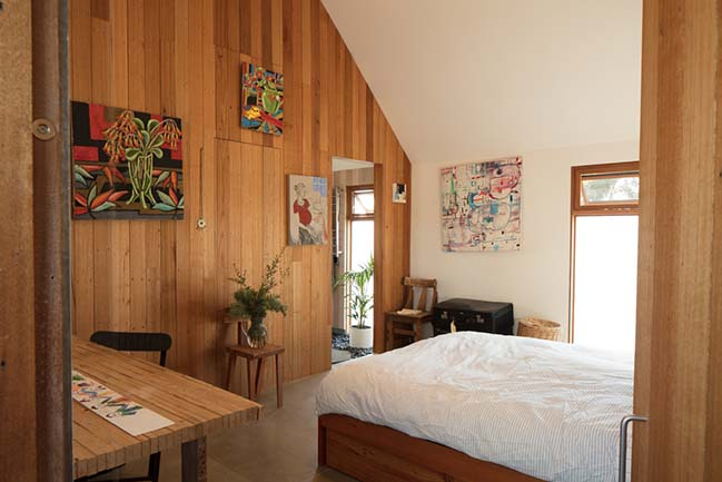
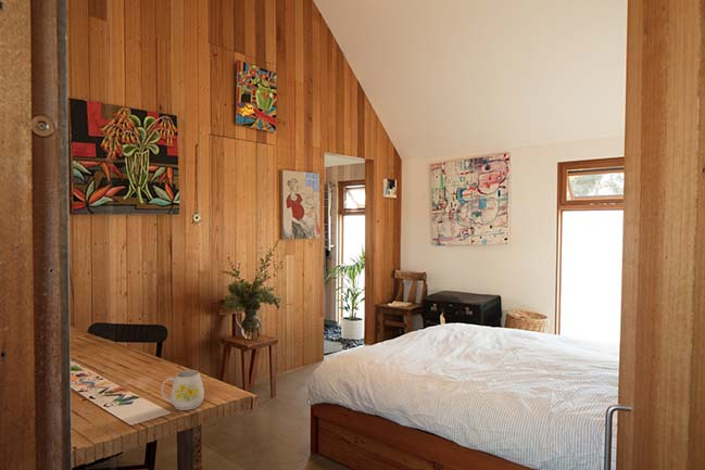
+ mug [161,369,205,411]
